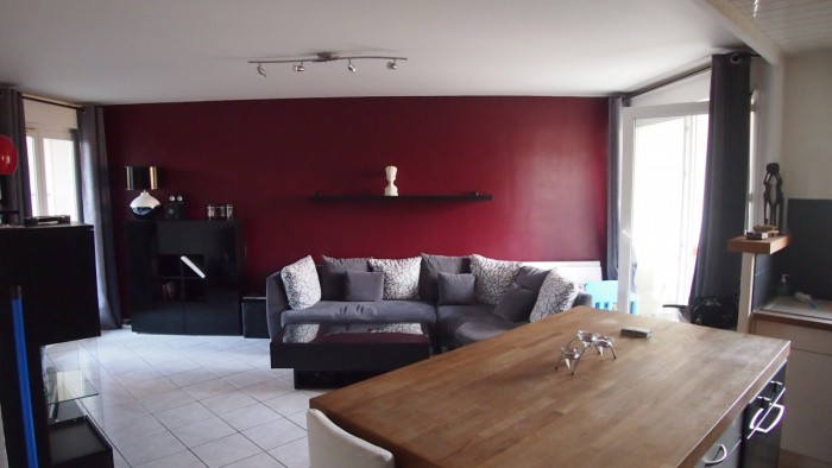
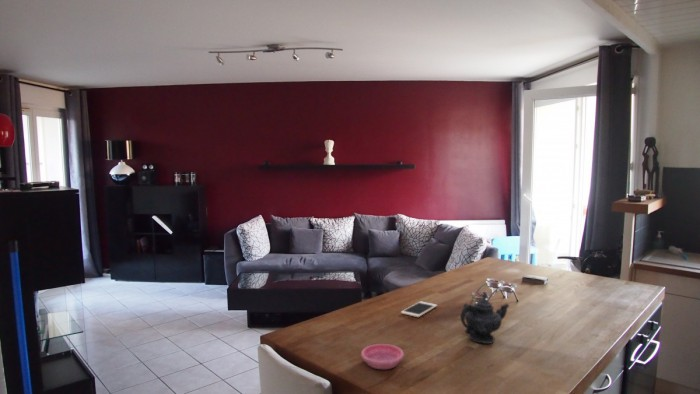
+ saucer [360,343,405,370]
+ teapot [460,291,510,345]
+ cell phone [400,300,438,318]
